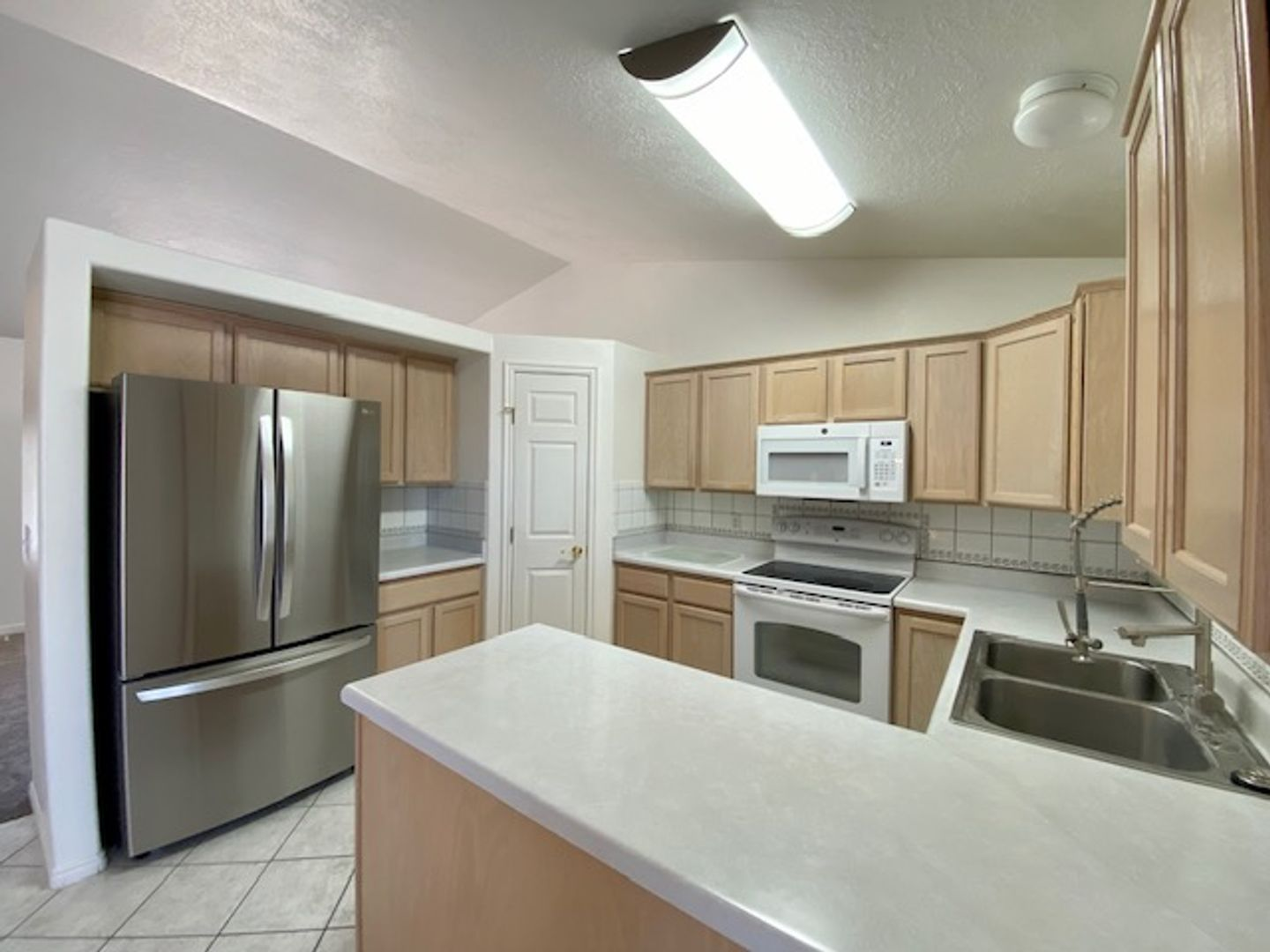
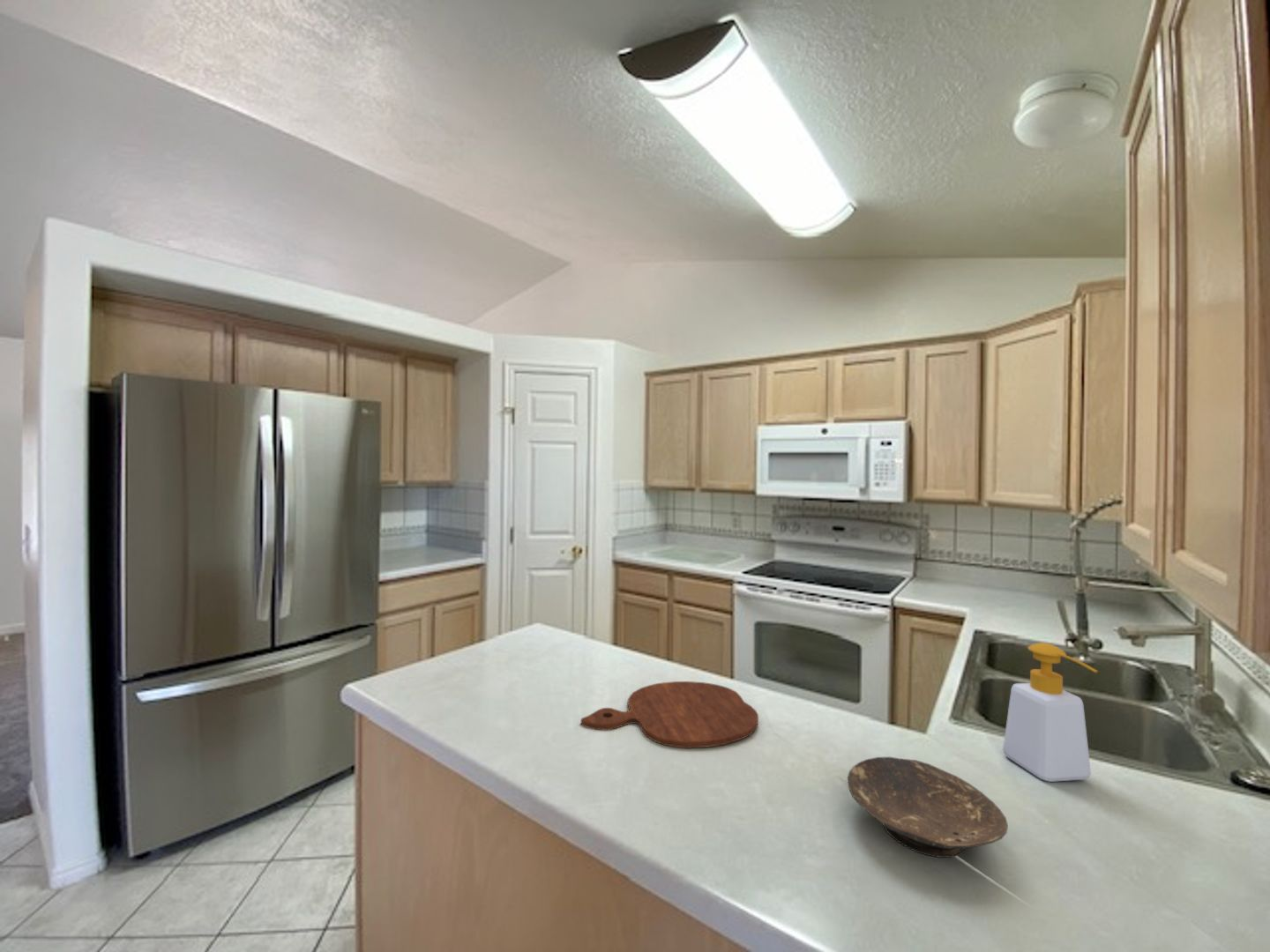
+ soap bottle [1002,642,1099,783]
+ cutting board [580,681,759,749]
+ bowl [847,756,1009,859]
